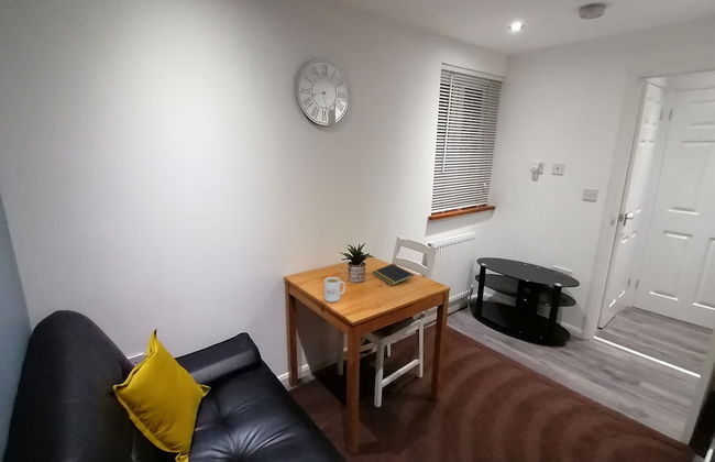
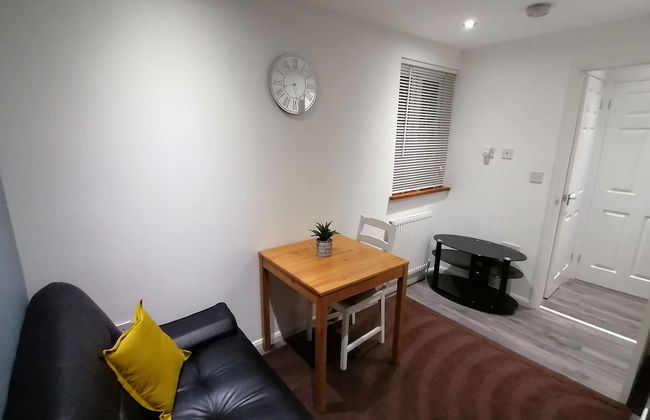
- mug [323,276,346,304]
- notepad [372,263,415,286]
